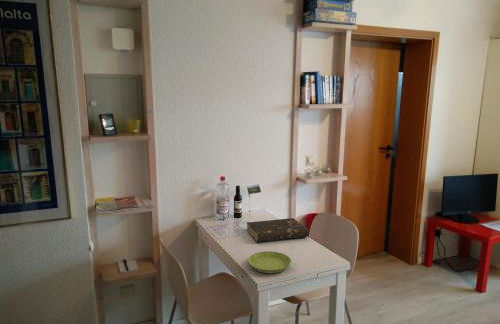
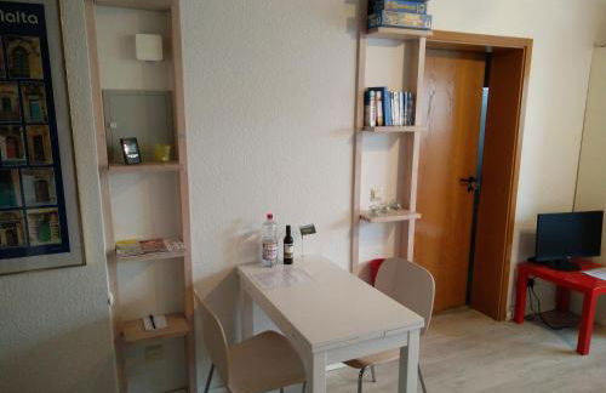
- book [246,217,310,243]
- saucer [247,250,292,274]
